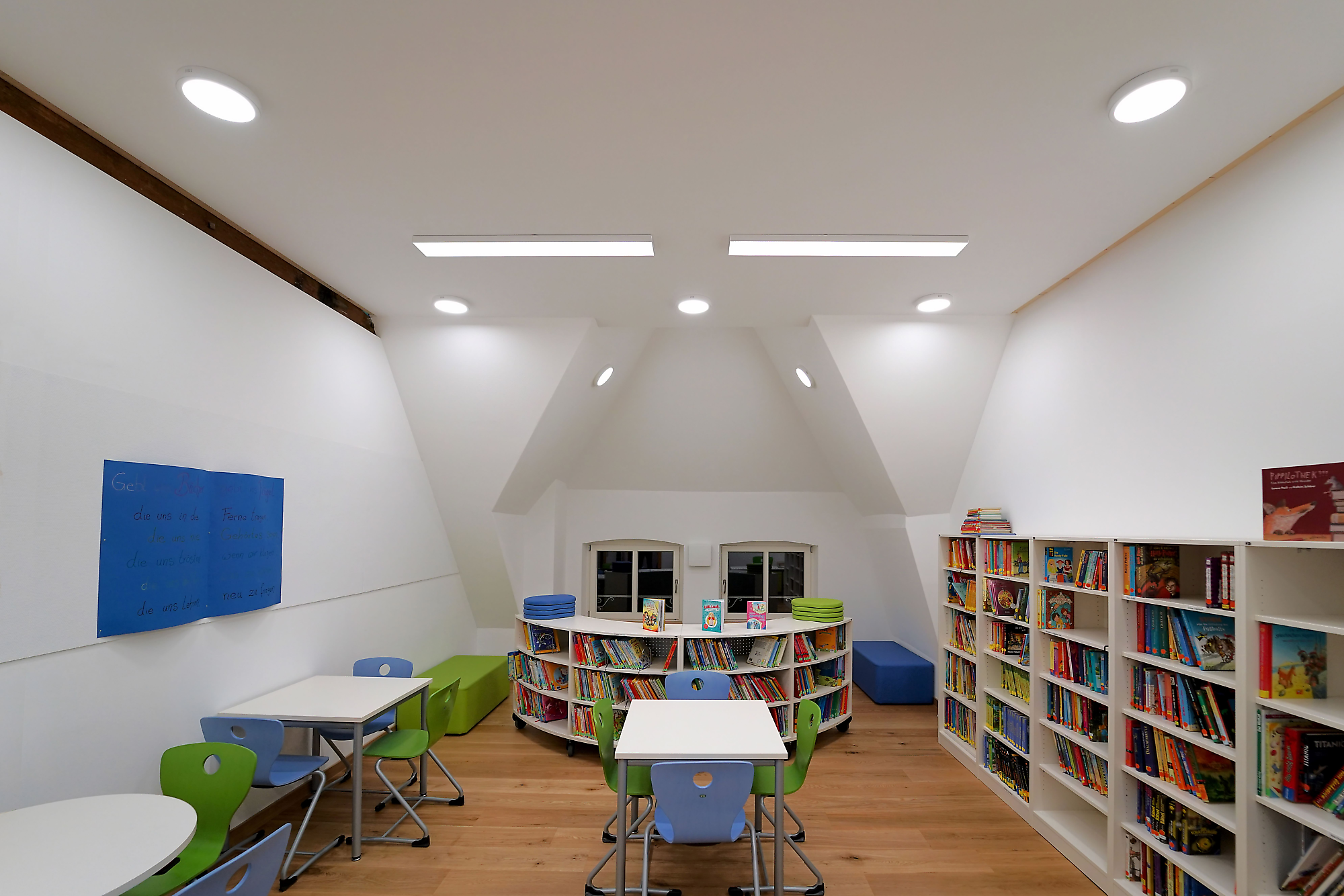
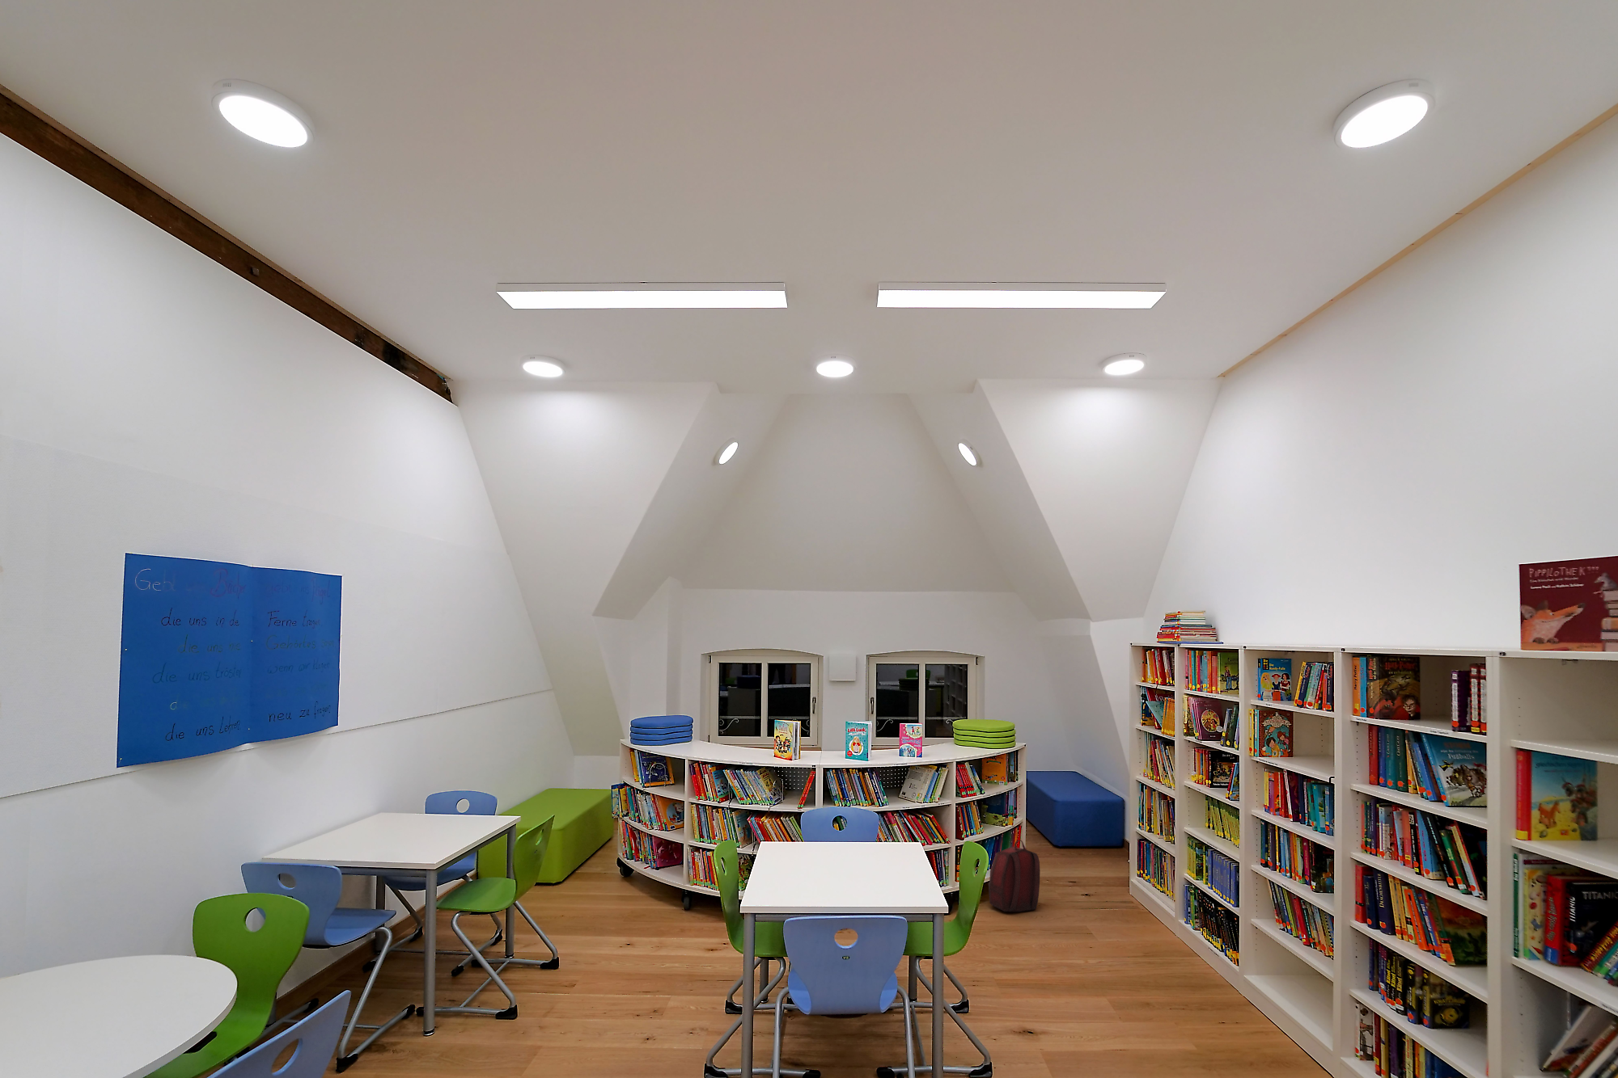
+ backpack [988,840,1041,913]
